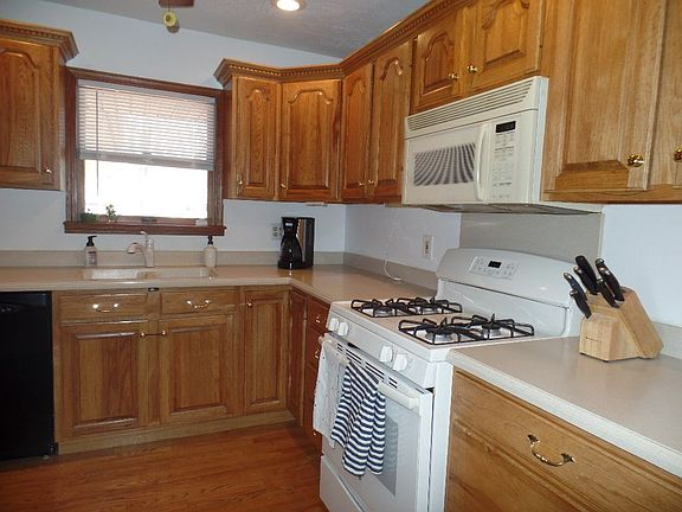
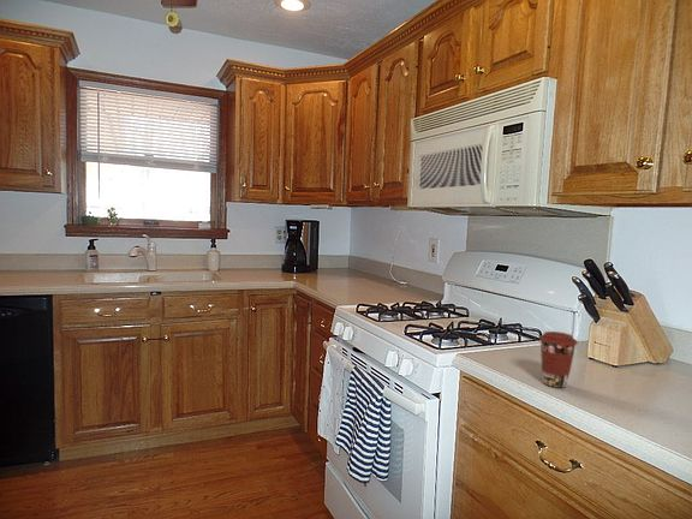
+ coffee cup [538,330,579,389]
